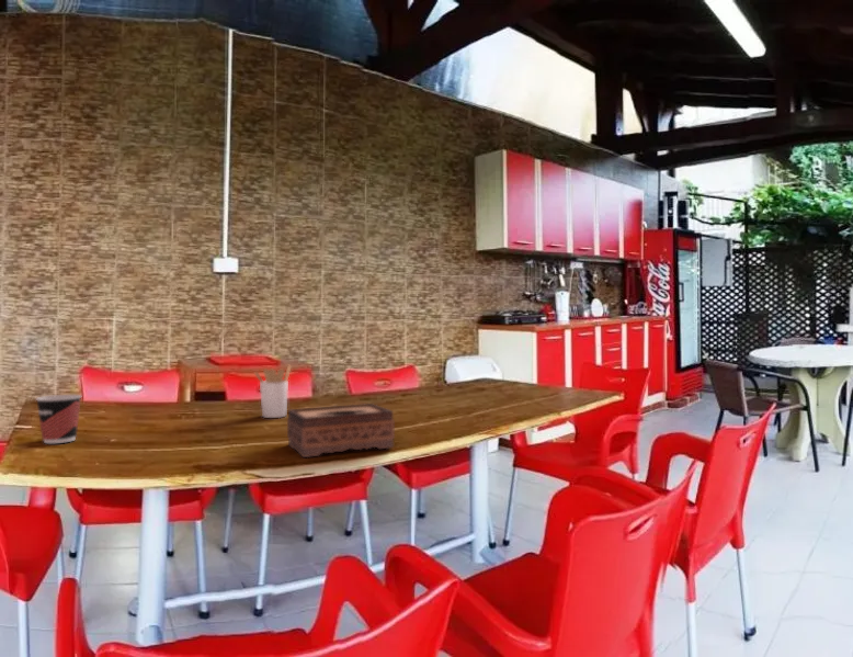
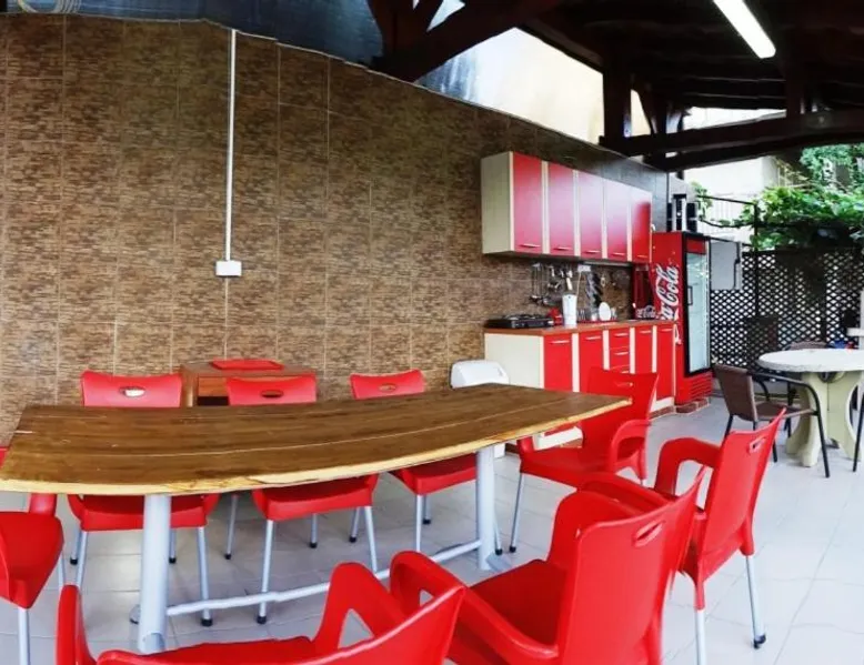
- utensil holder [253,363,292,419]
- cup [35,394,82,444]
- tissue box [286,403,396,458]
